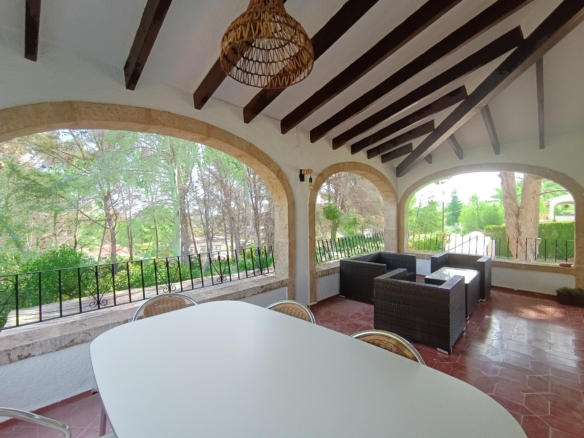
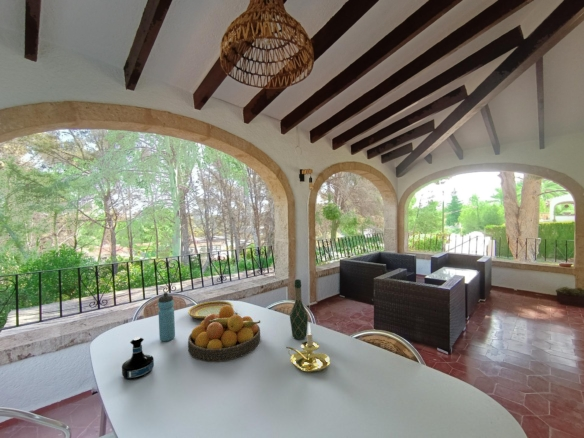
+ water bottle [157,292,176,342]
+ plate [187,300,234,320]
+ candle holder [285,323,331,373]
+ tequila bottle [121,336,155,381]
+ wine bottle [289,278,309,340]
+ fruit bowl [187,305,262,363]
